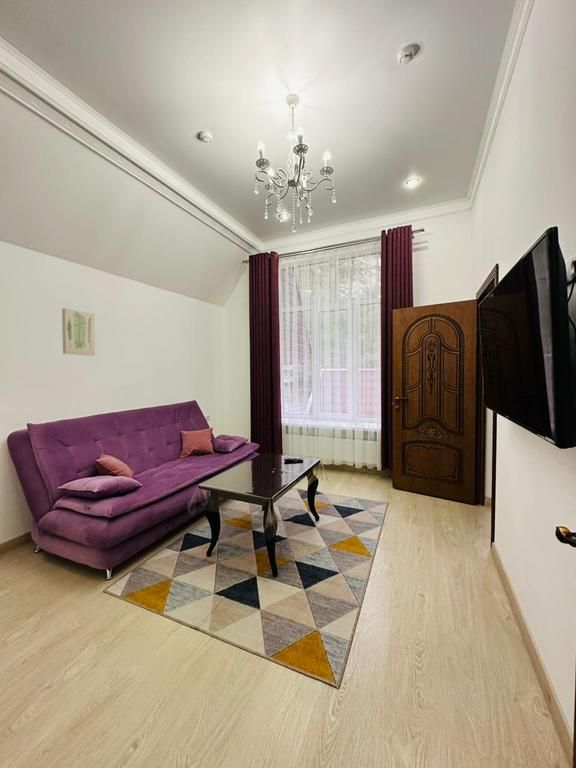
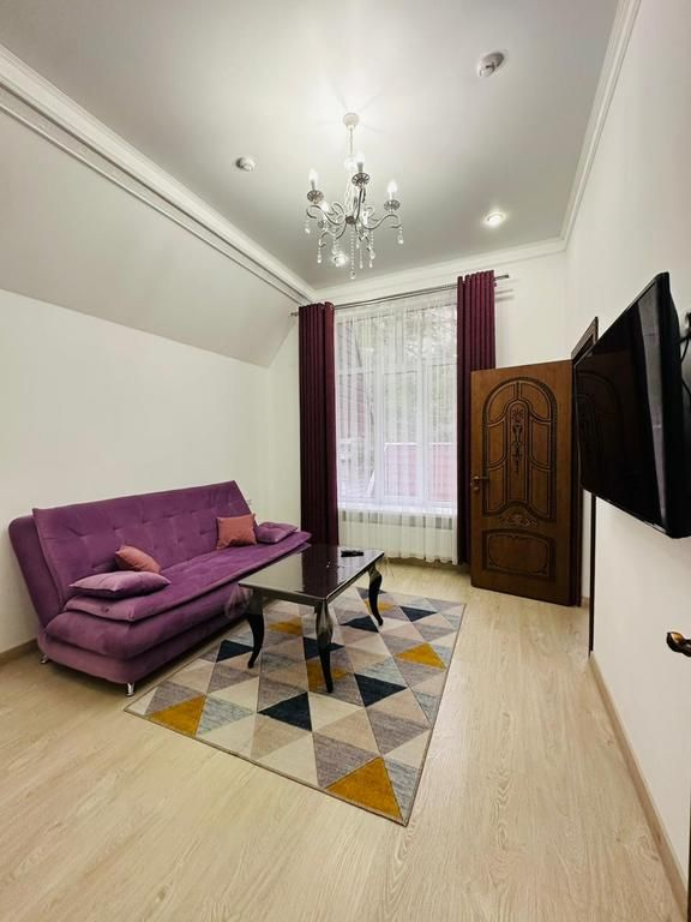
- wall art [61,307,96,356]
